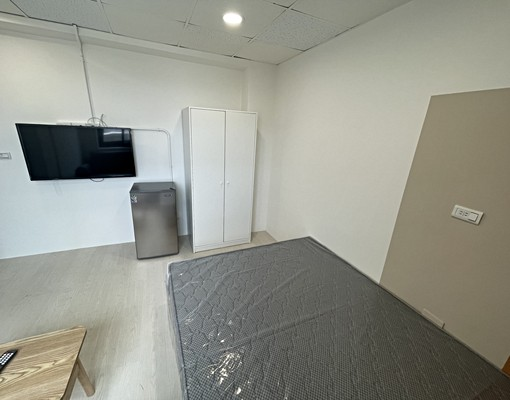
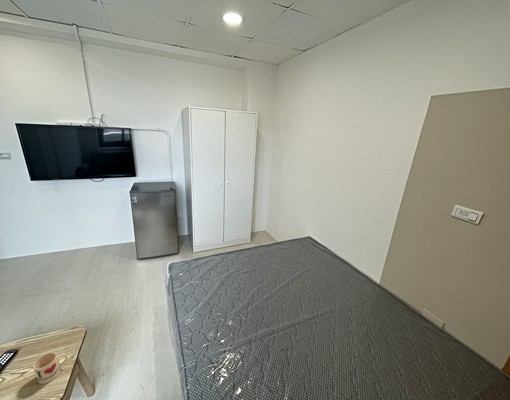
+ mug [32,351,68,385]
